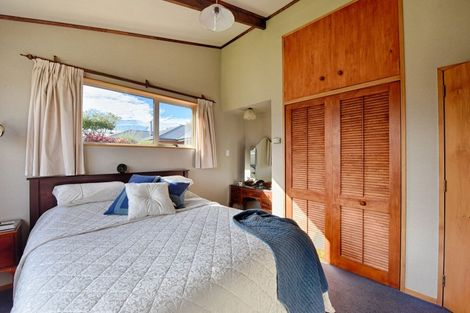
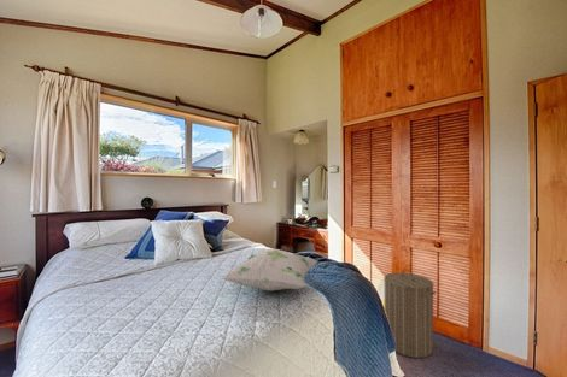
+ decorative pillow [222,248,318,291]
+ laundry hamper [382,267,437,359]
